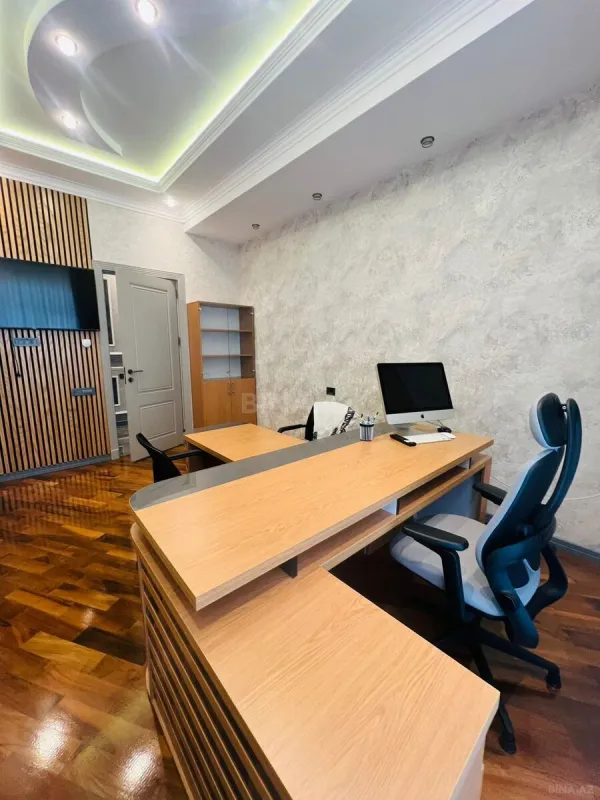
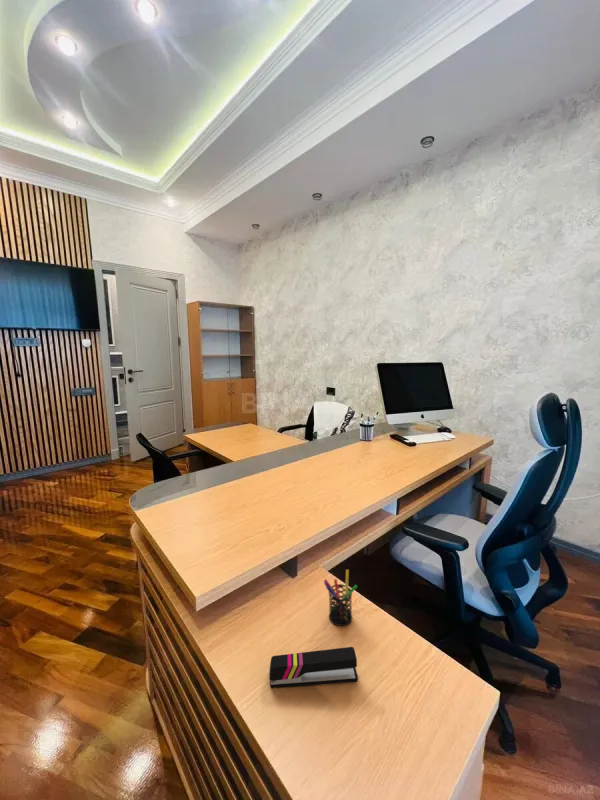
+ stapler [268,646,359,689]
+ pen holder [323,569,358,627]
